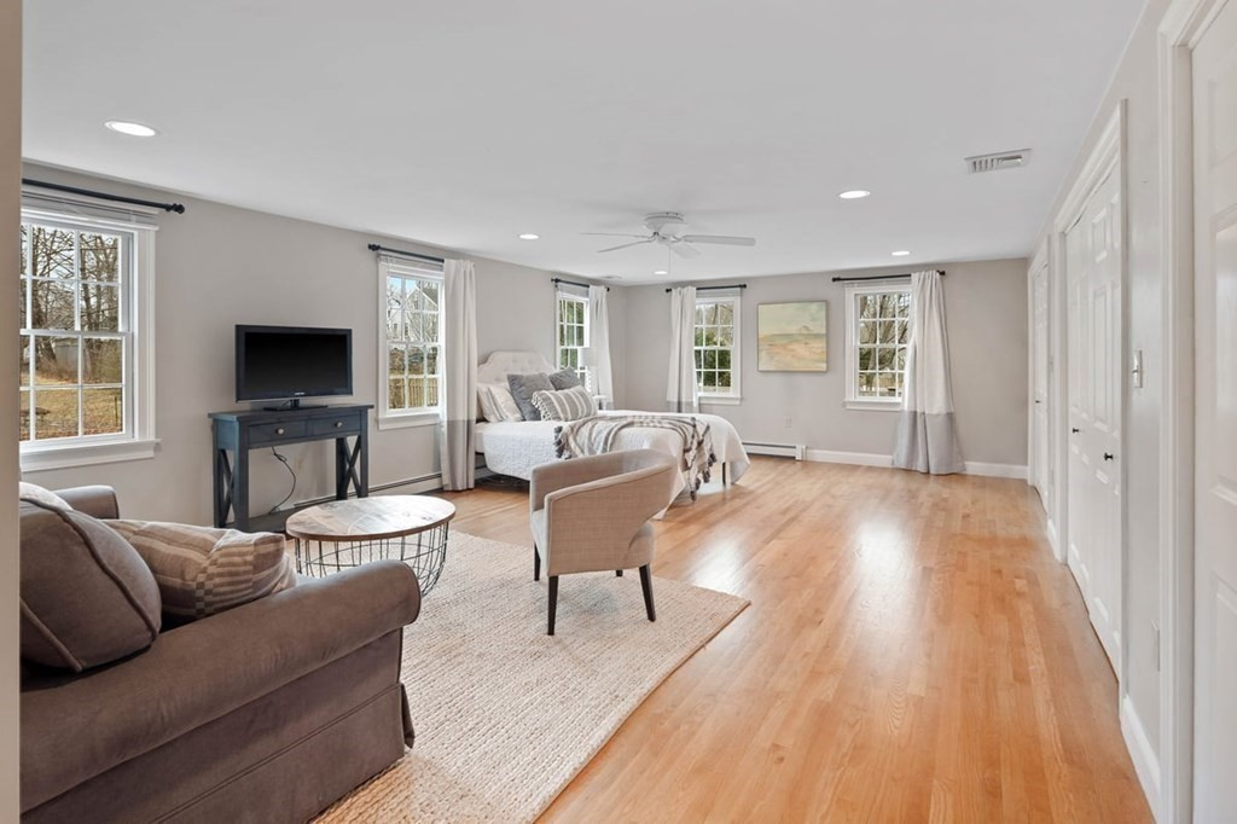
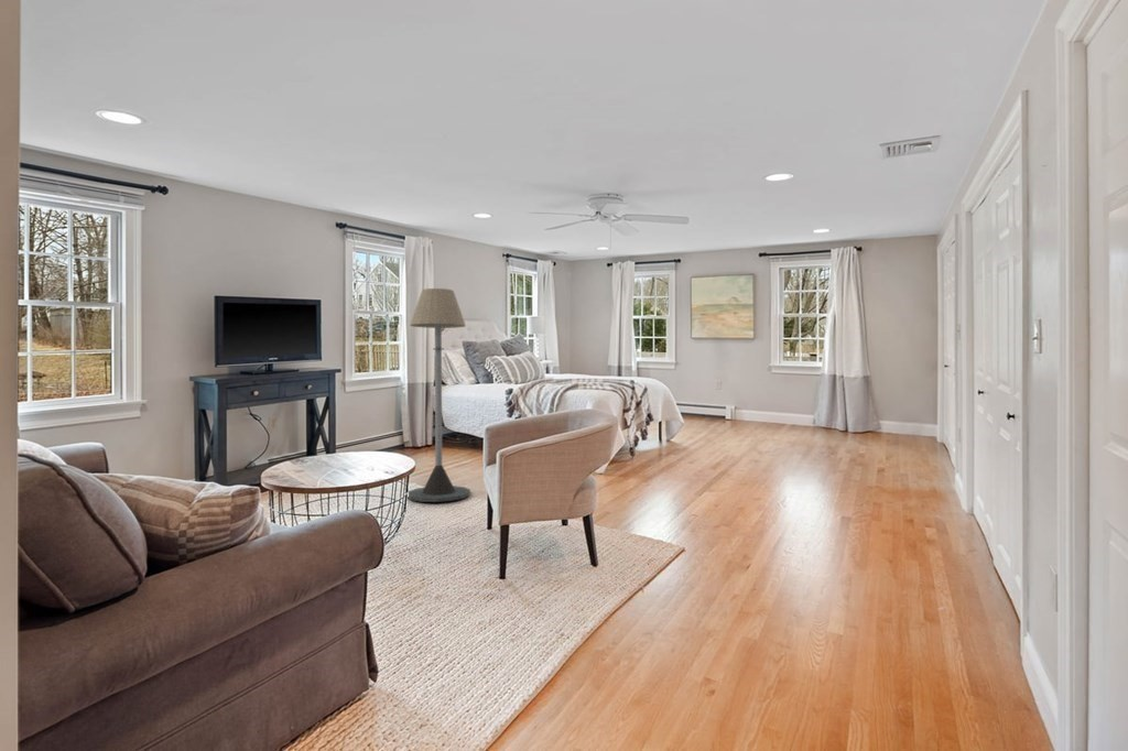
+ floor lamp [406,287,471,503]
